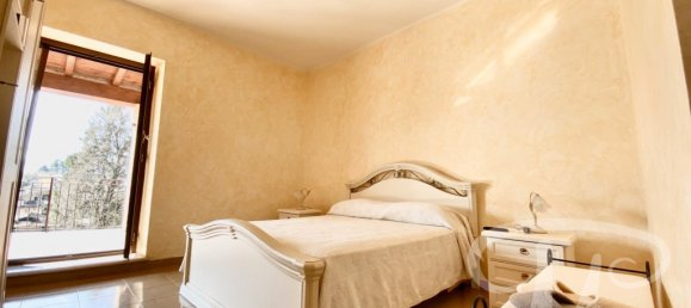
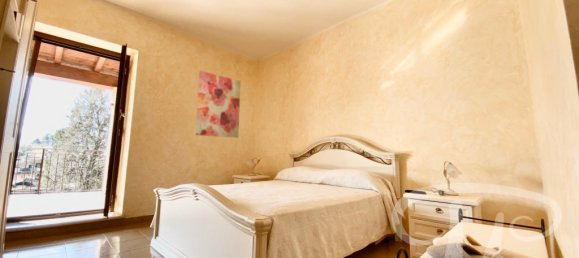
+ wall art [195,70,242,139]
